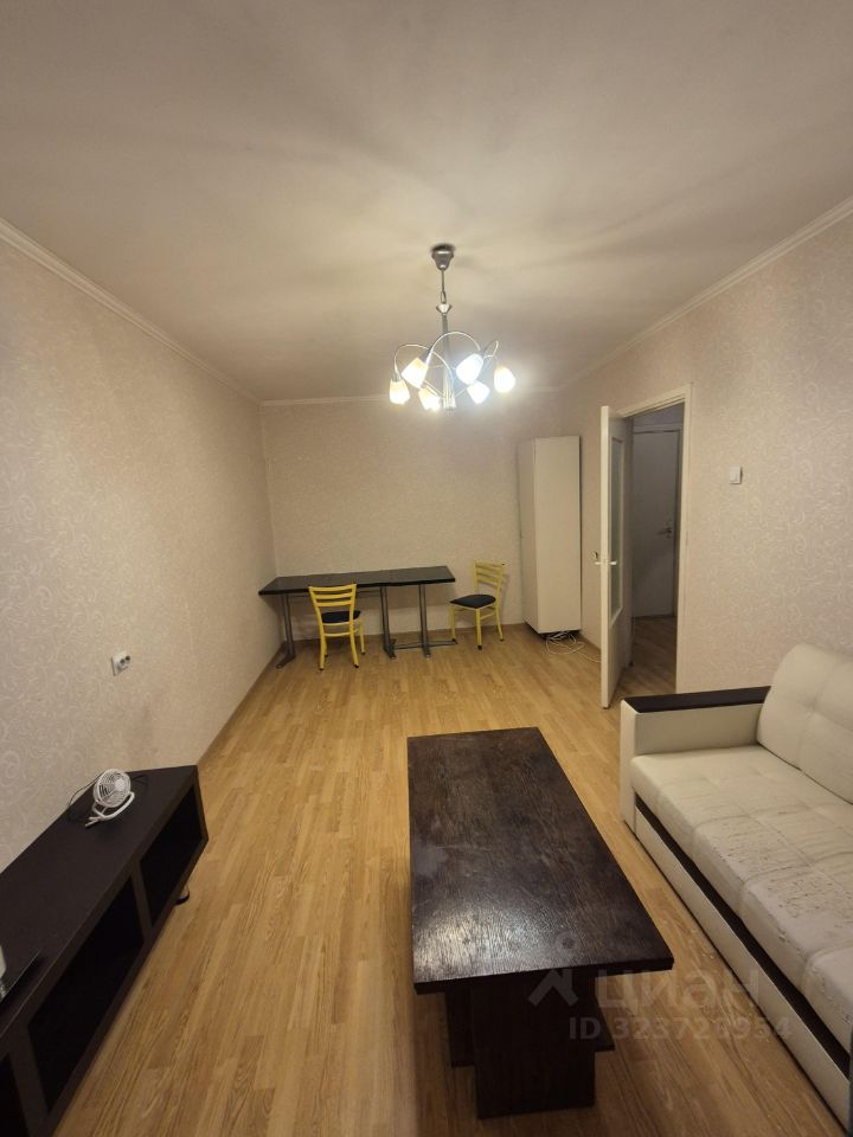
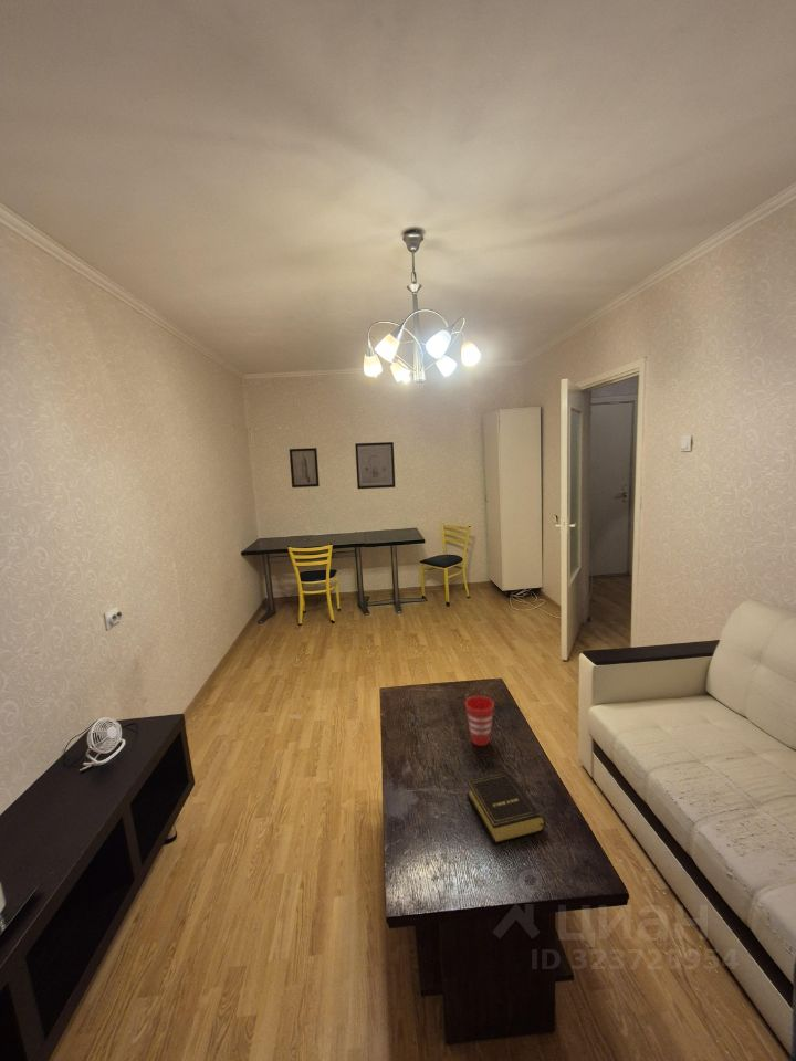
+ wall art [354,441,396,490]
+ book [465,770,546,844]
+ cup [464,695,495,747]
+ wall art [289,447,321,489]
